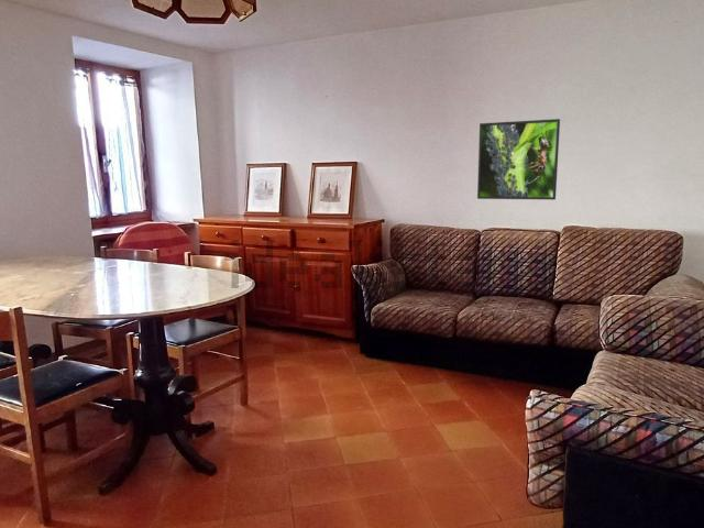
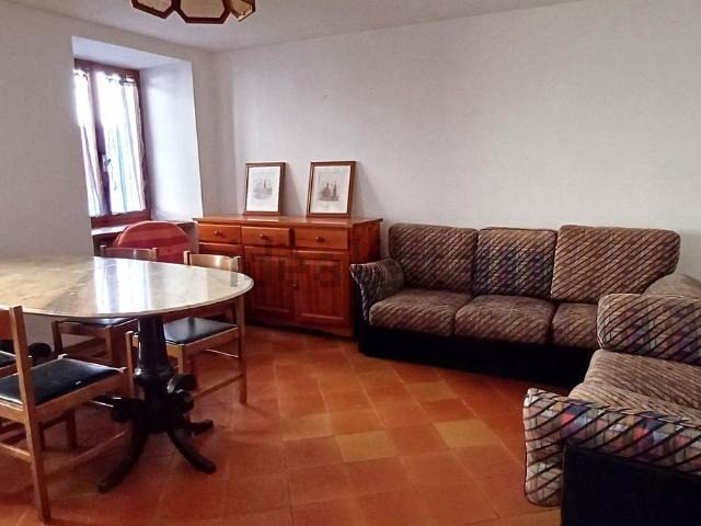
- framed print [476,118,561,200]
